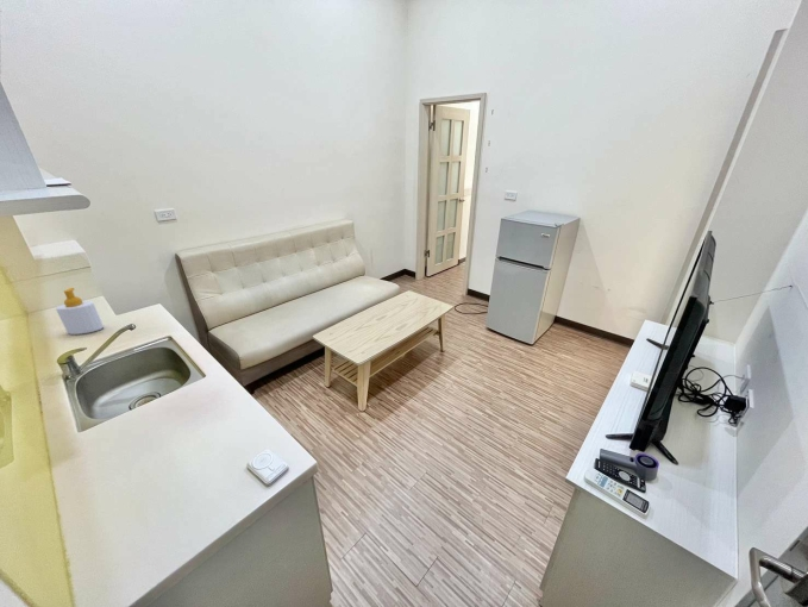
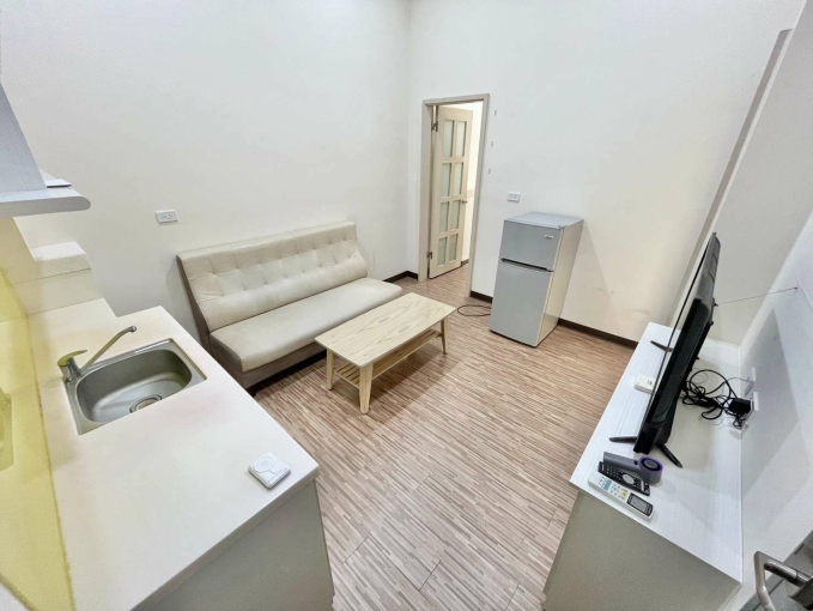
- soap bottle [55,287,105,336]
